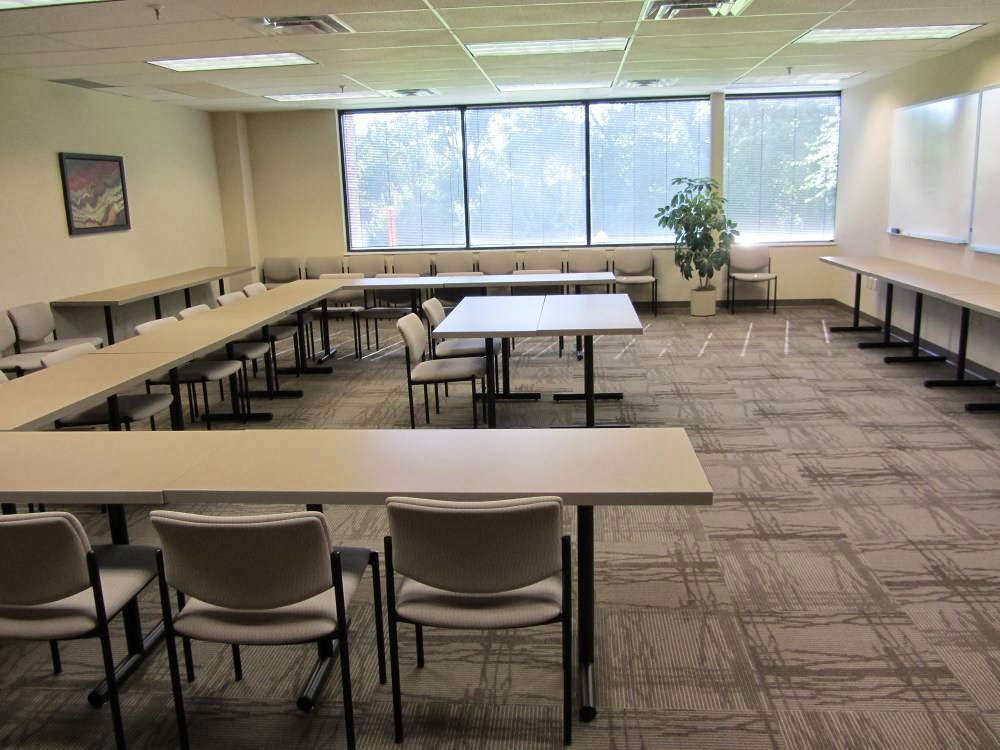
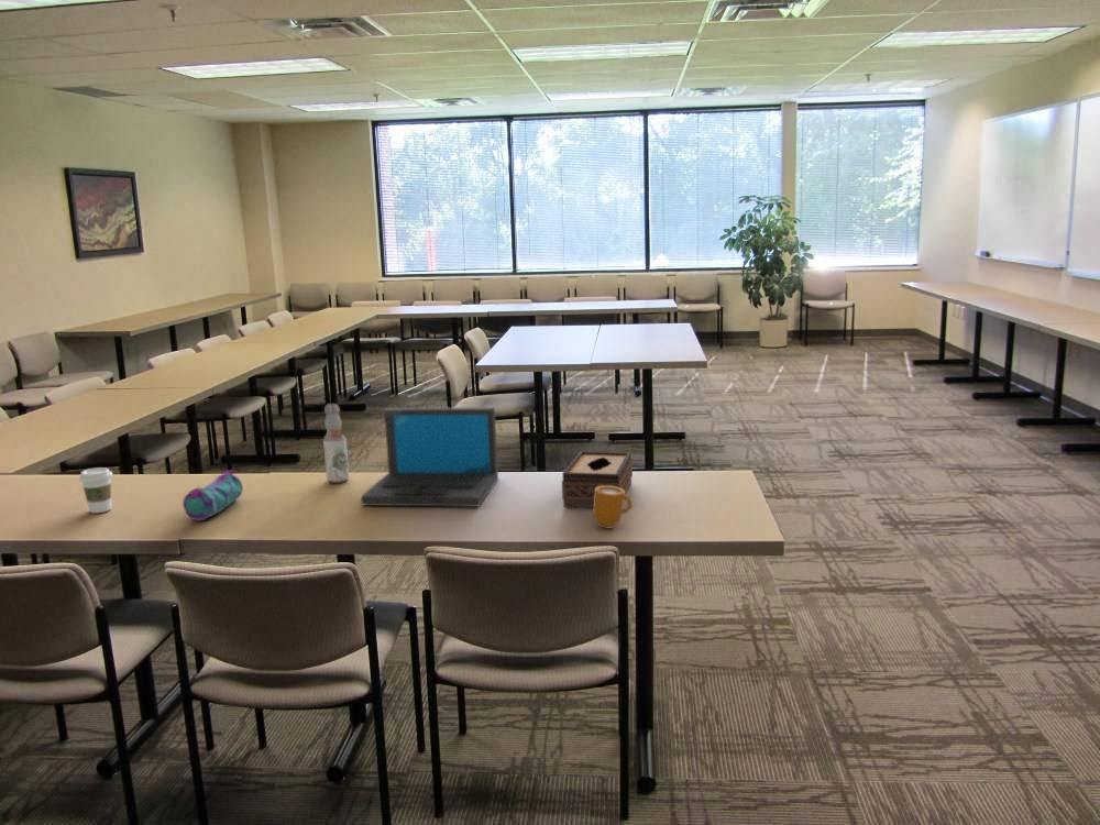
+ tissue box [561,450,634,509]
+ mug [592,486,634,529]
+ pencil case [182,470,244,522]
+ coffee cup [78,466,114,514]
+ bottle [322,403,350,484]
+ laptop [360,406,499,508]
